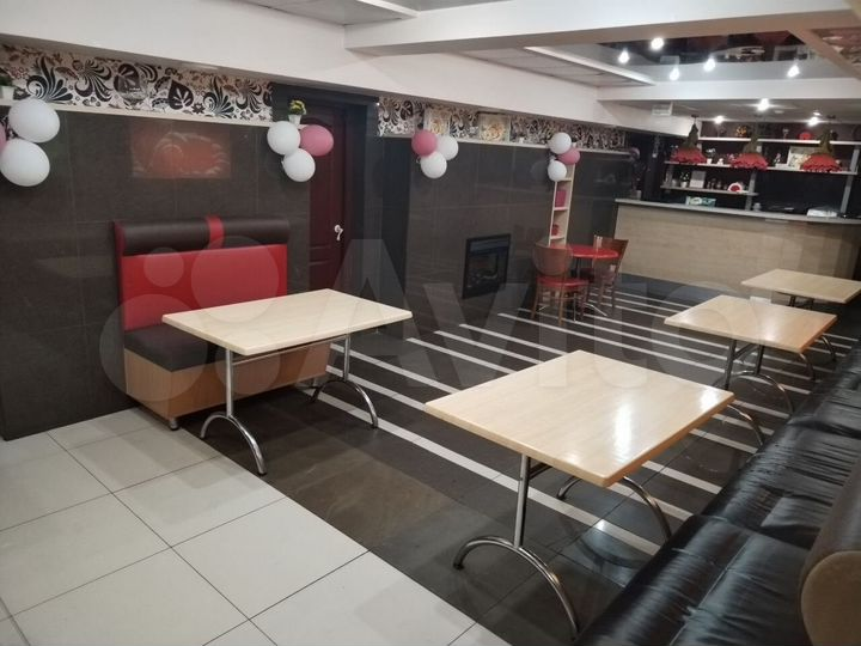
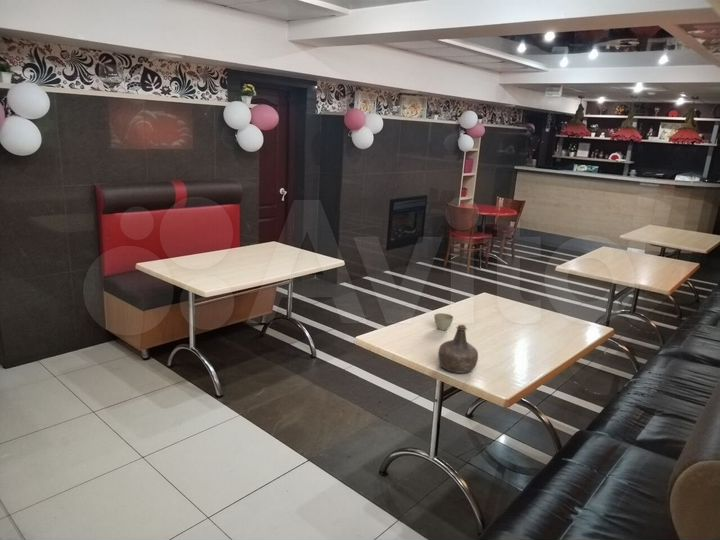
+ bottle [437,324,479,374]
+ flower pot [433,312,454,331]
